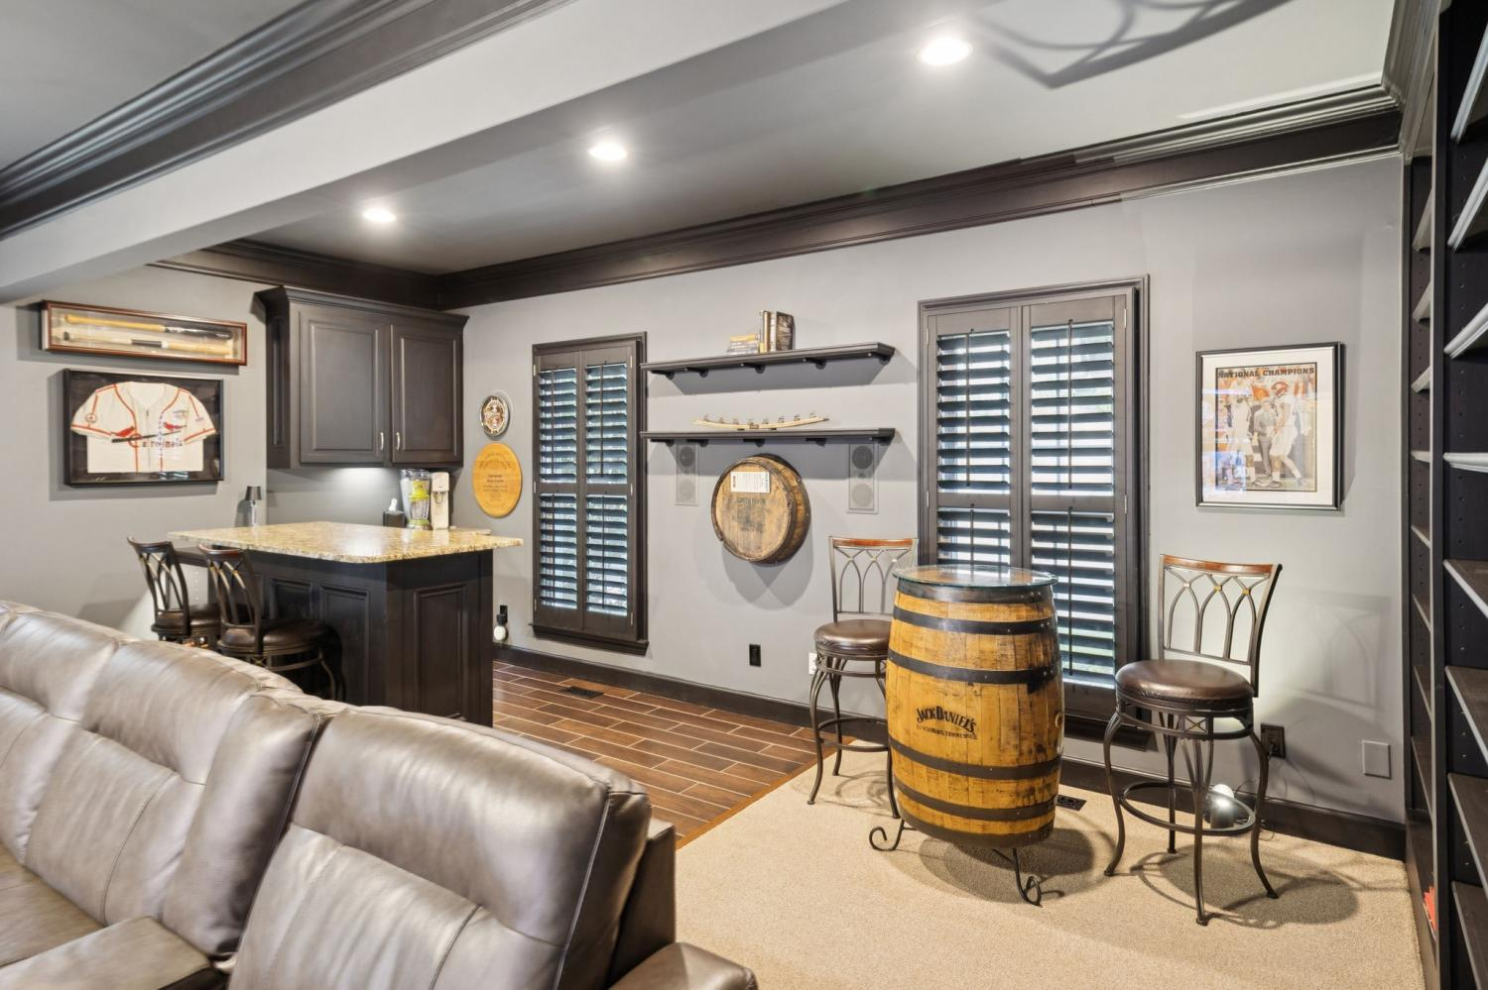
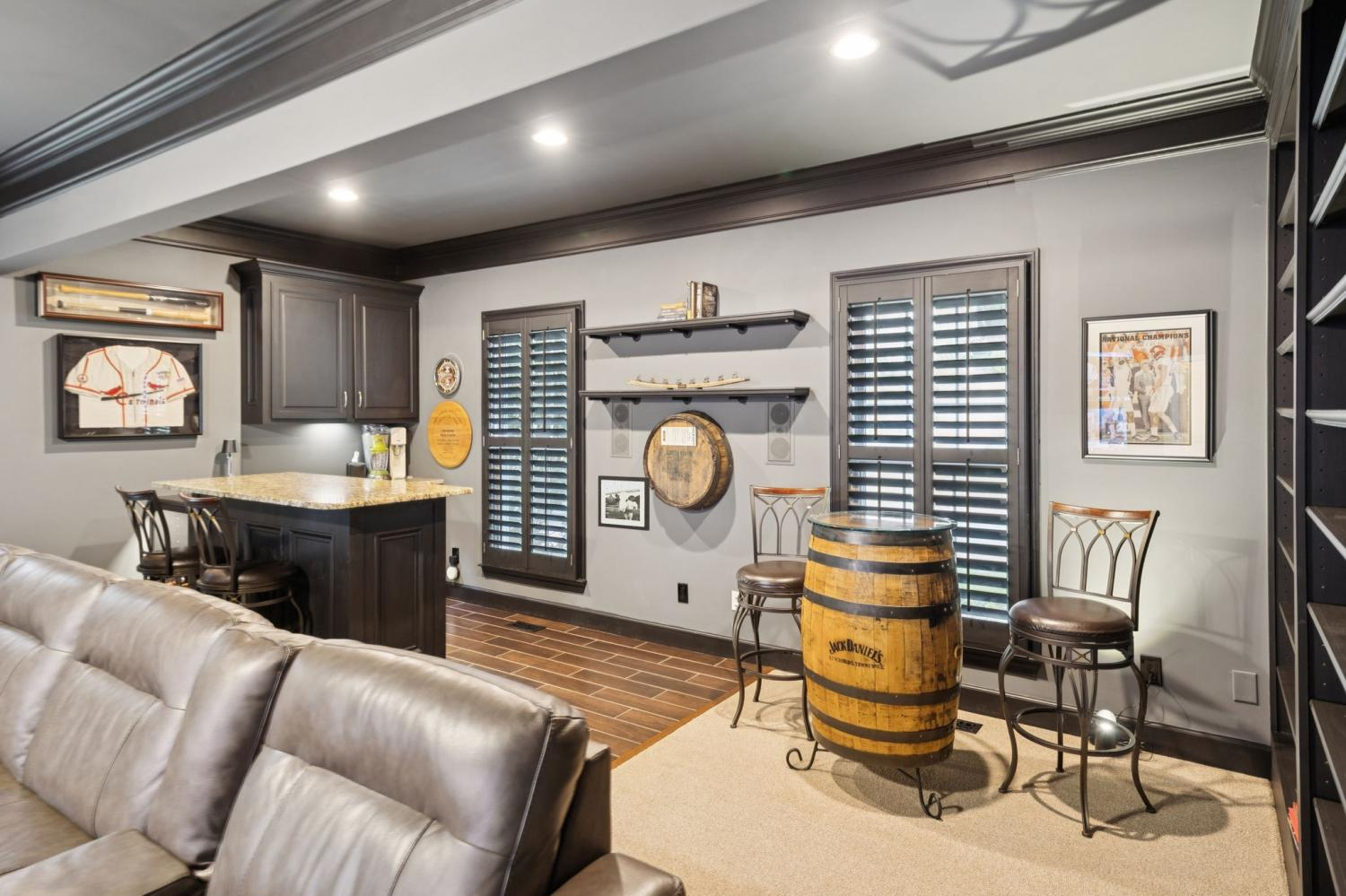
+ picture frame [598,474,651,532]
